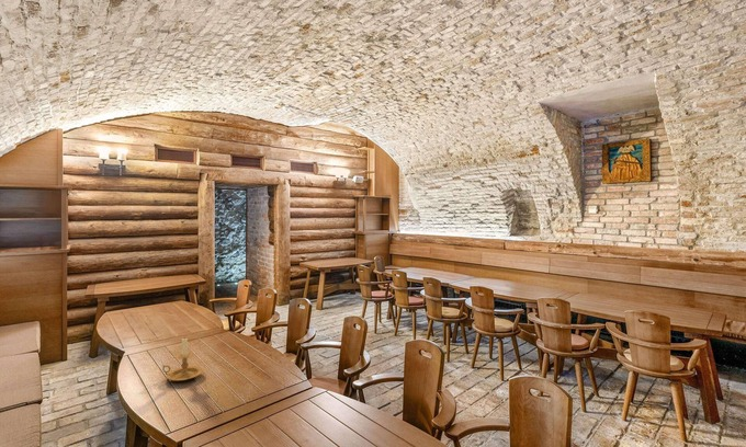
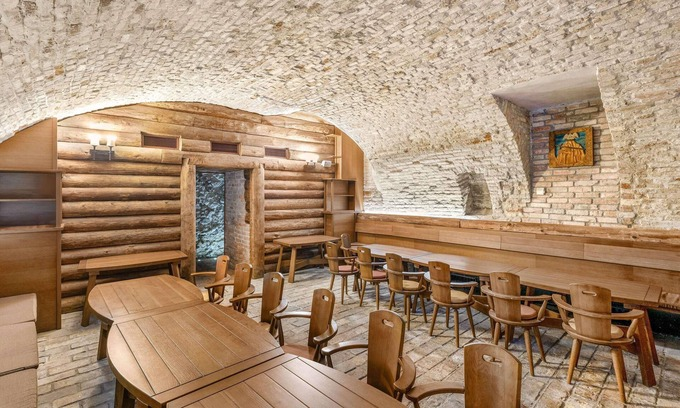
- candle holder [161,336,204,381]
